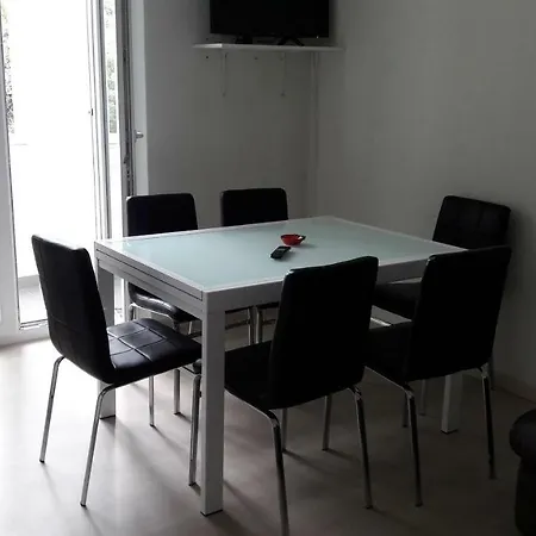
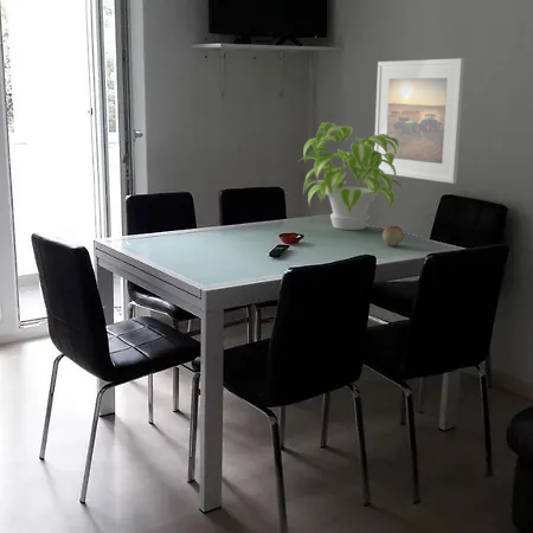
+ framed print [373,57,465,185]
+ plant [298,121,404,231]
+ fruit [381,225,405,248]
